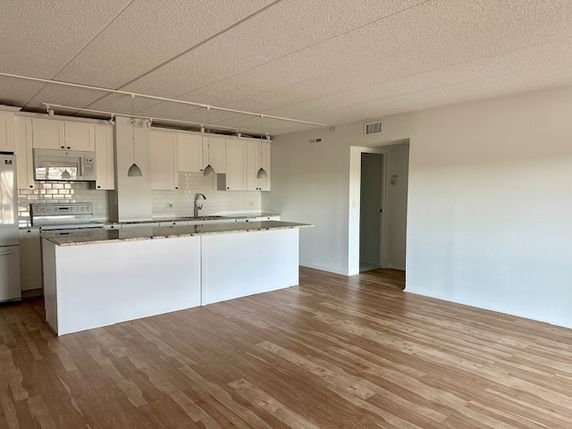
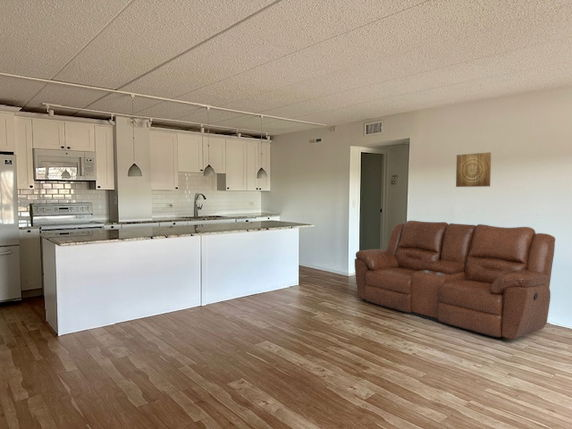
+ sofa [354,220,556,340]
+ wall art [455,151,492,188]
